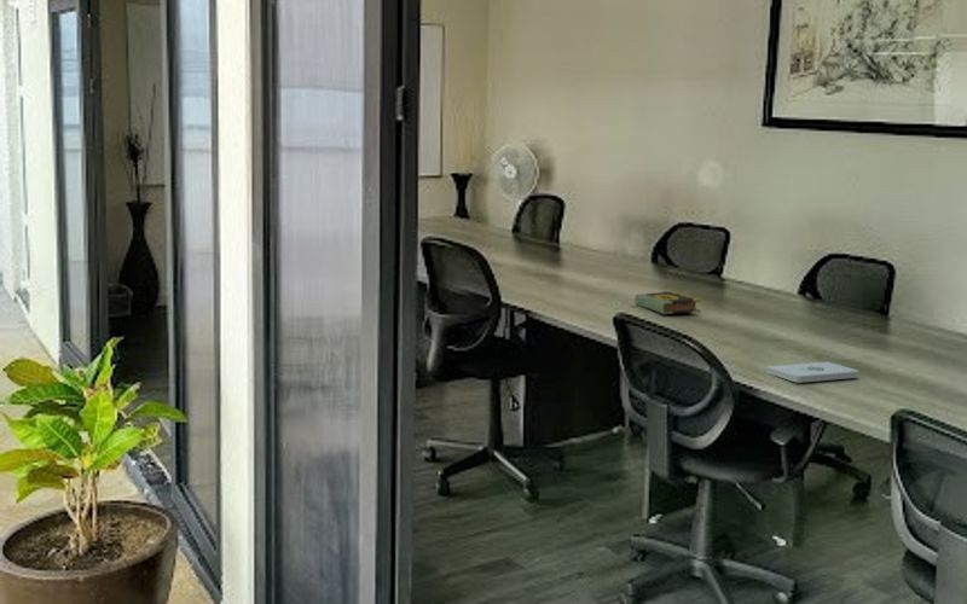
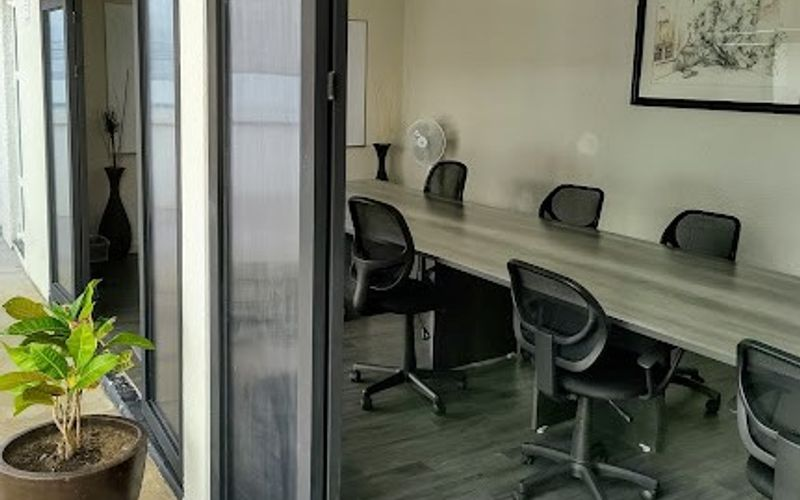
- notepad [765,360,859,384]
- book [633,290,702,315]
